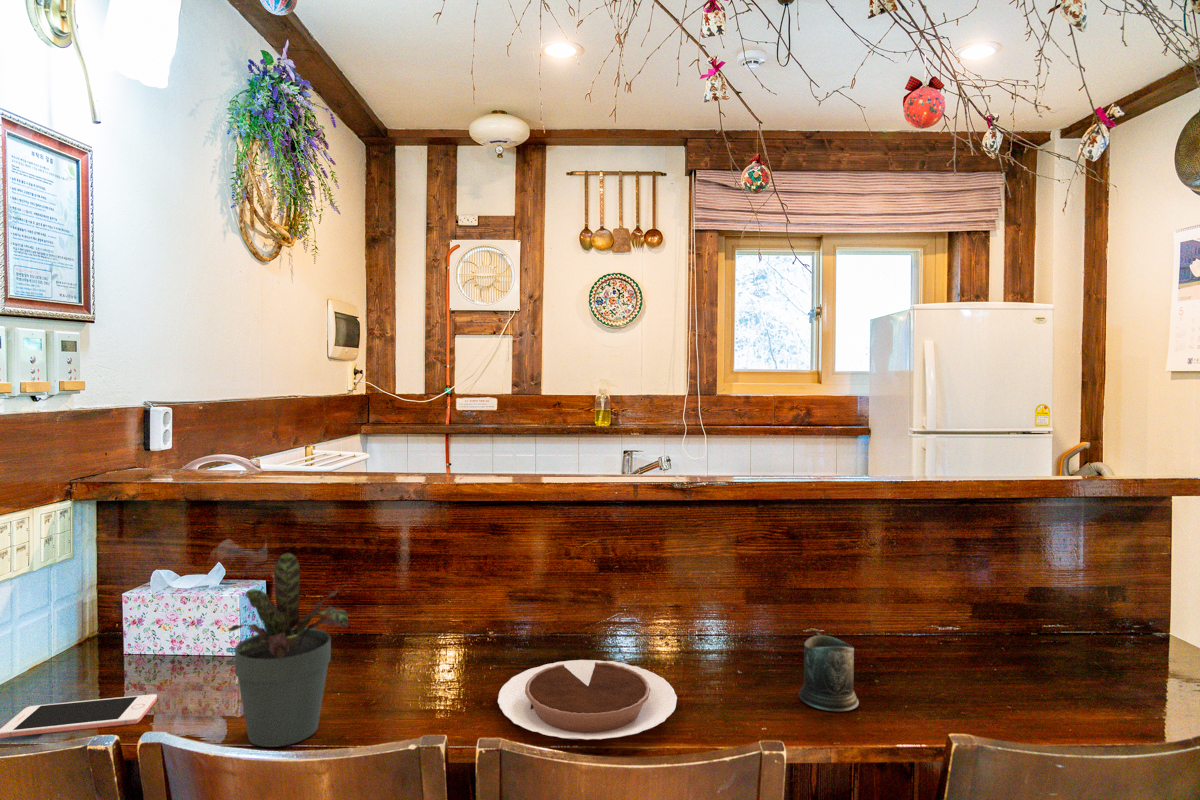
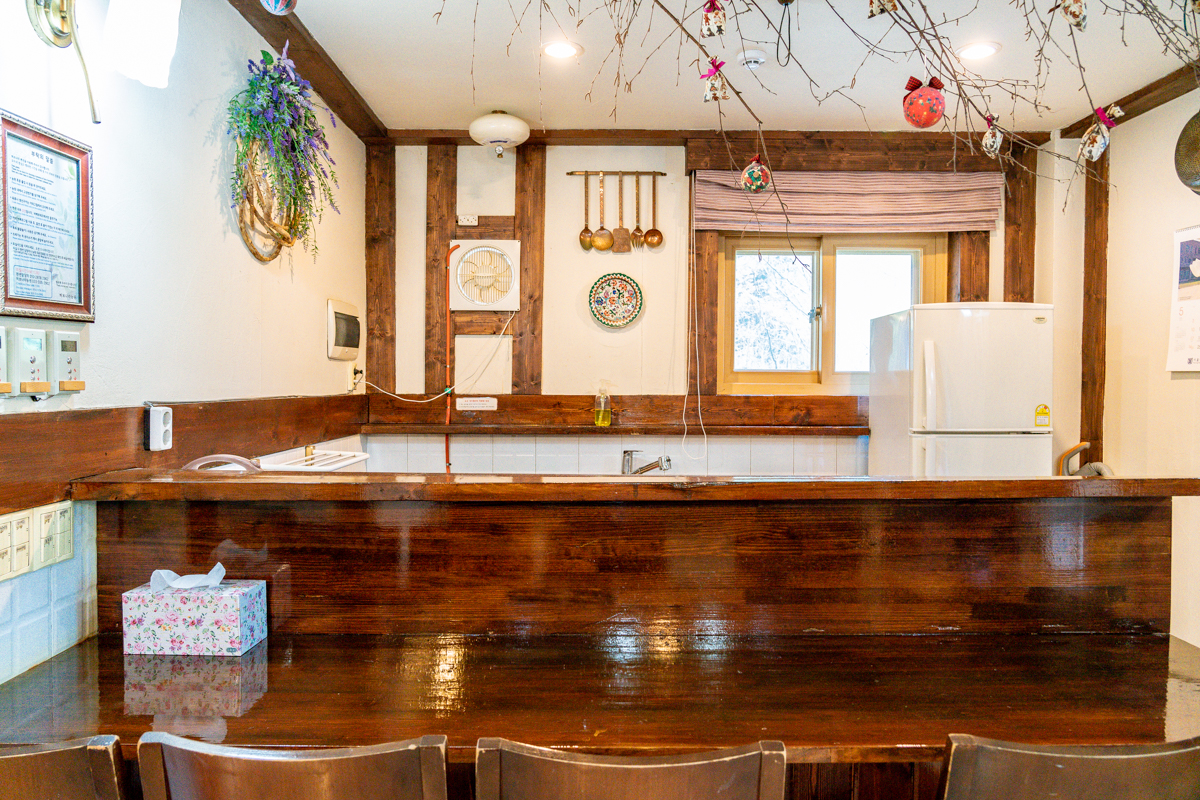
- mug [797,632,860,713]
- chocolate tart [497,659,678,740]
- cell phone [0,693,158,739]
- potted plant [228,552,351,748]
